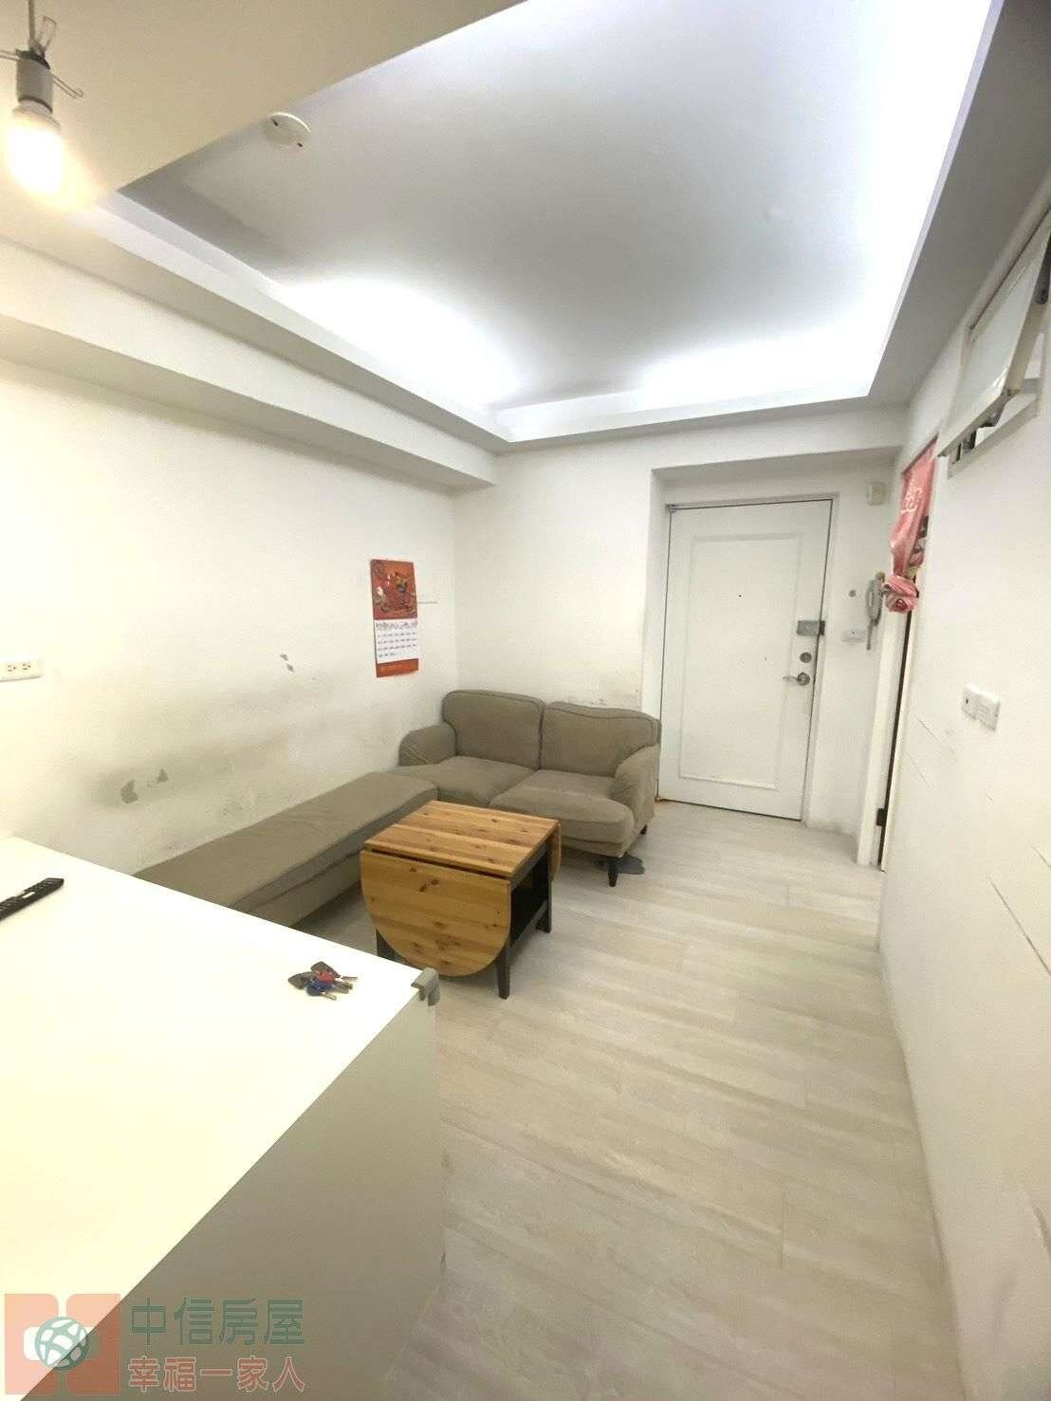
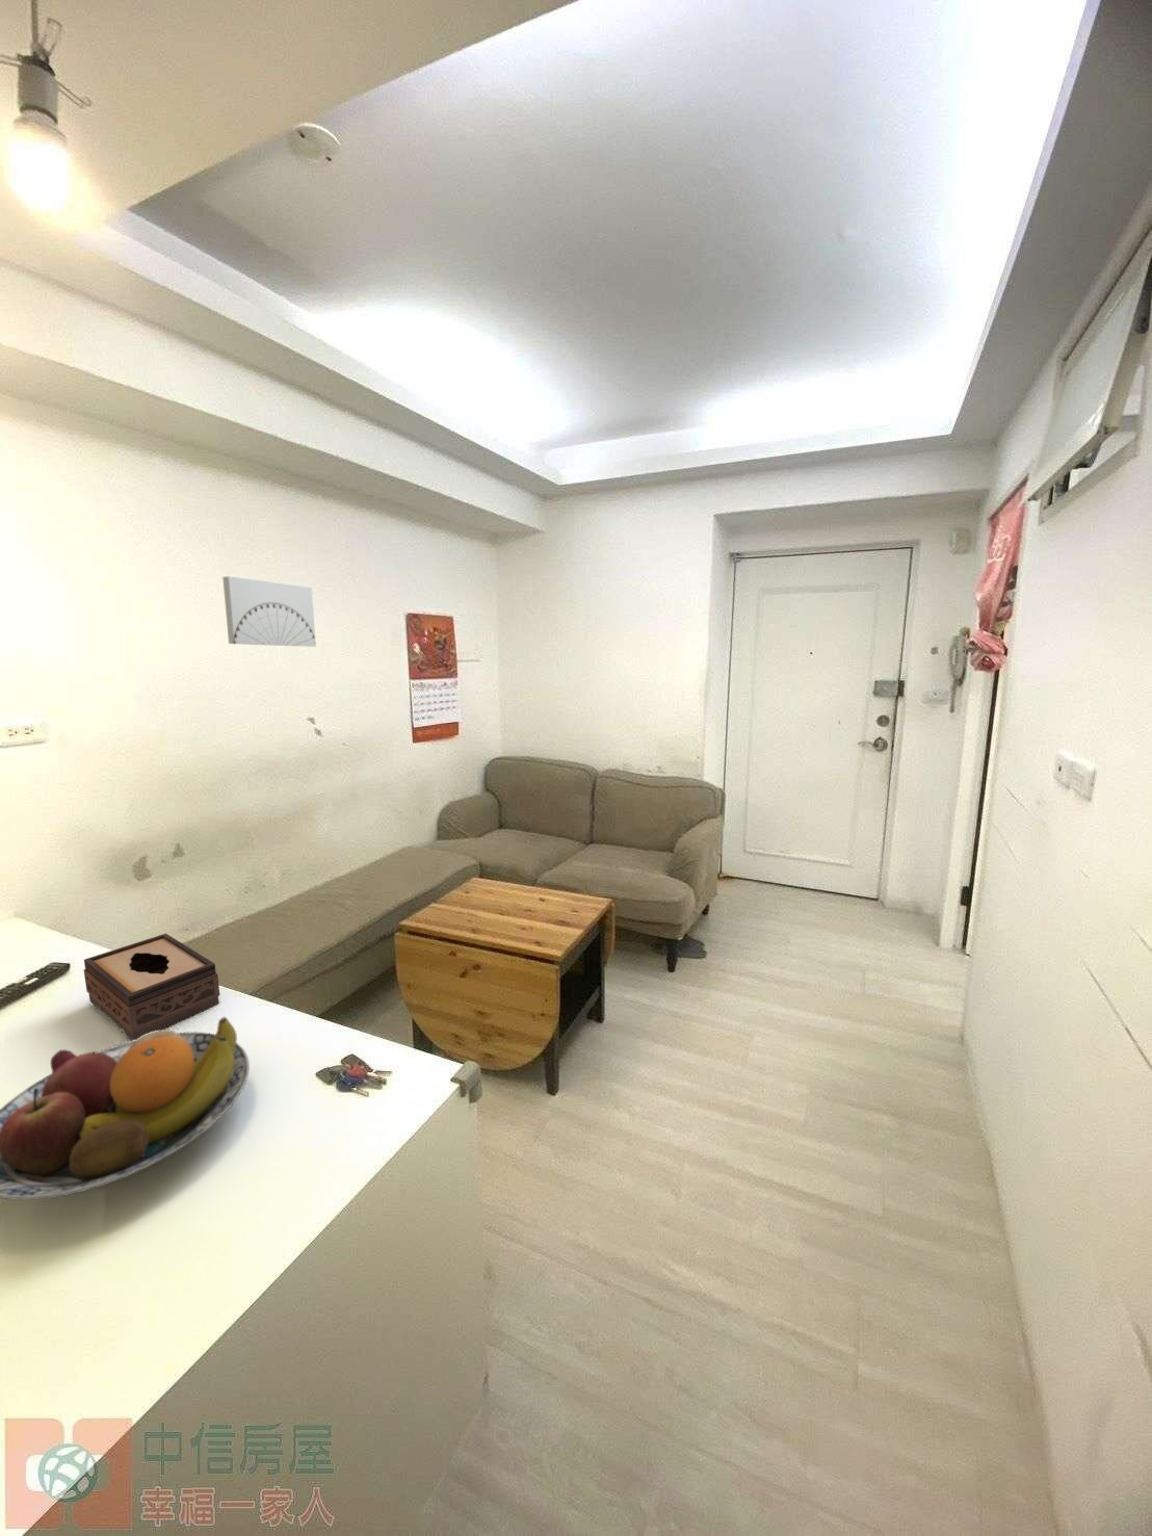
+ fruit bowl [0,1016,250,1201]
+ tissue box [83,933,220,1041]
+ wall art [221,575,317,648]
